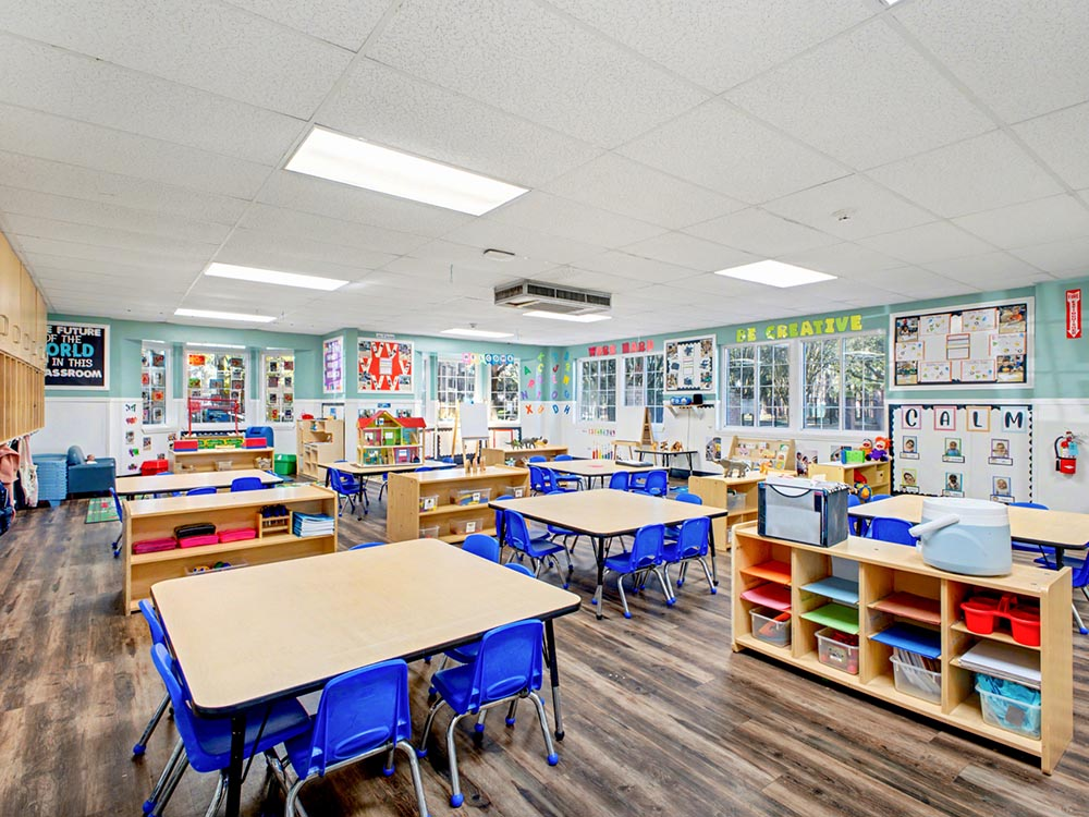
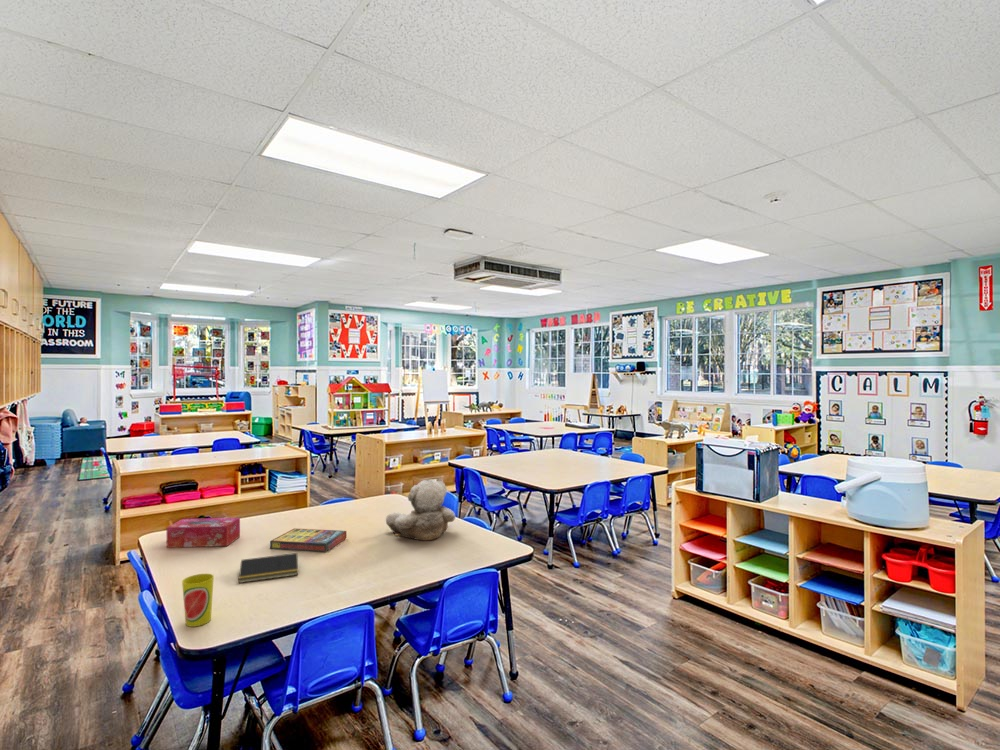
+ notepad [238,552,299,584]
+ game compilation box [269,527,347,553]
+ cup [181,573,215,628]
+ teddy bear [385,479,456,541]
+ tissue box [166,517,241,549]
